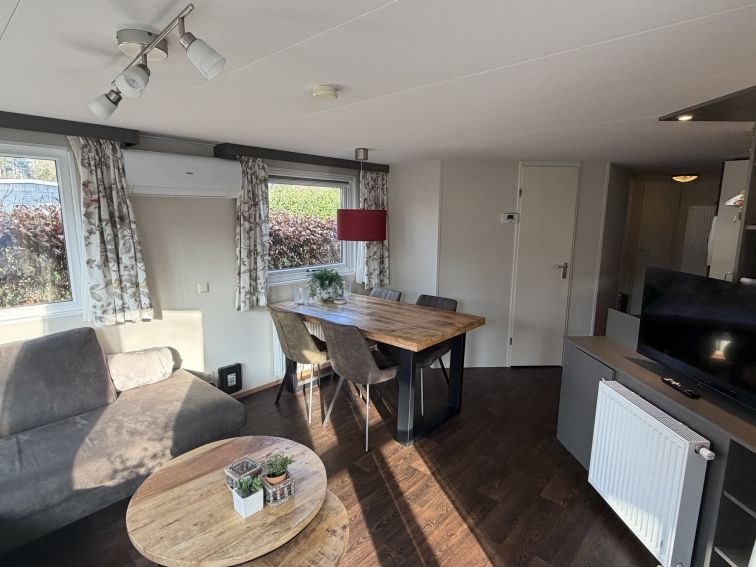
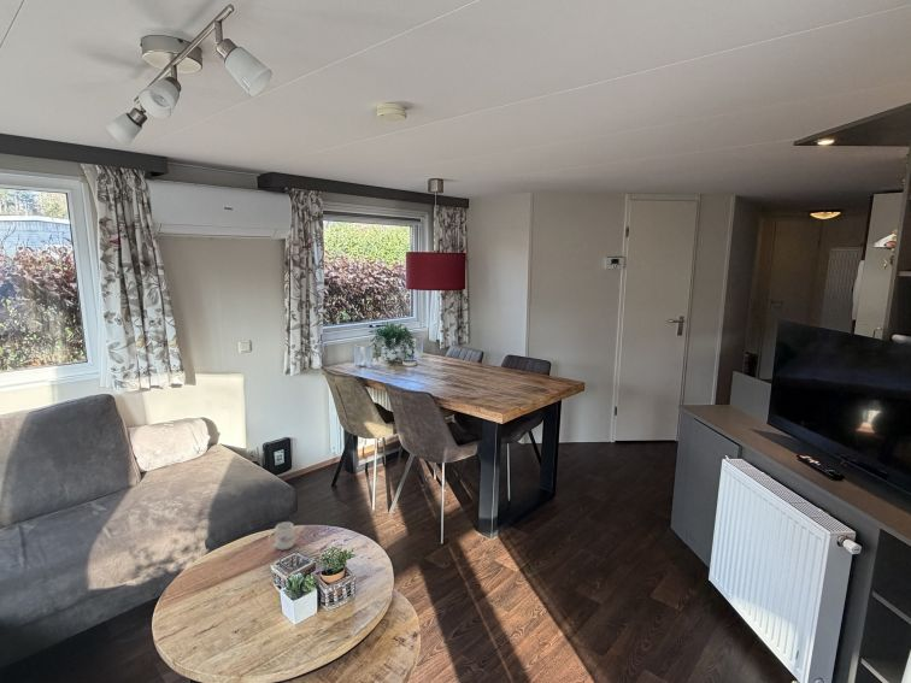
+ mug [268,520,295,550]
